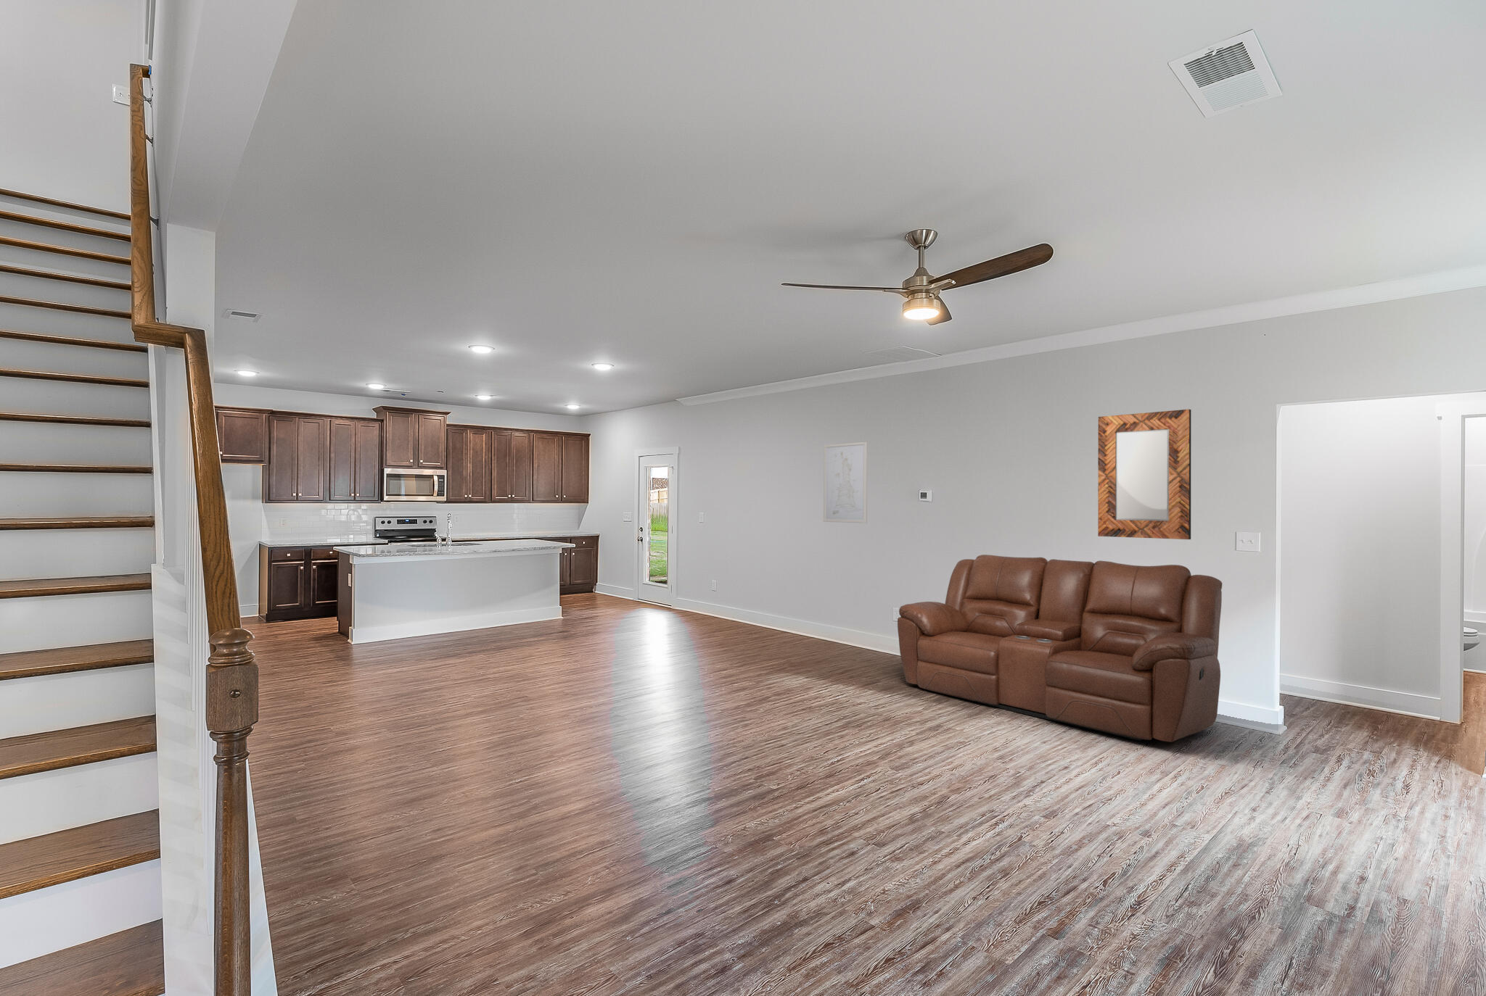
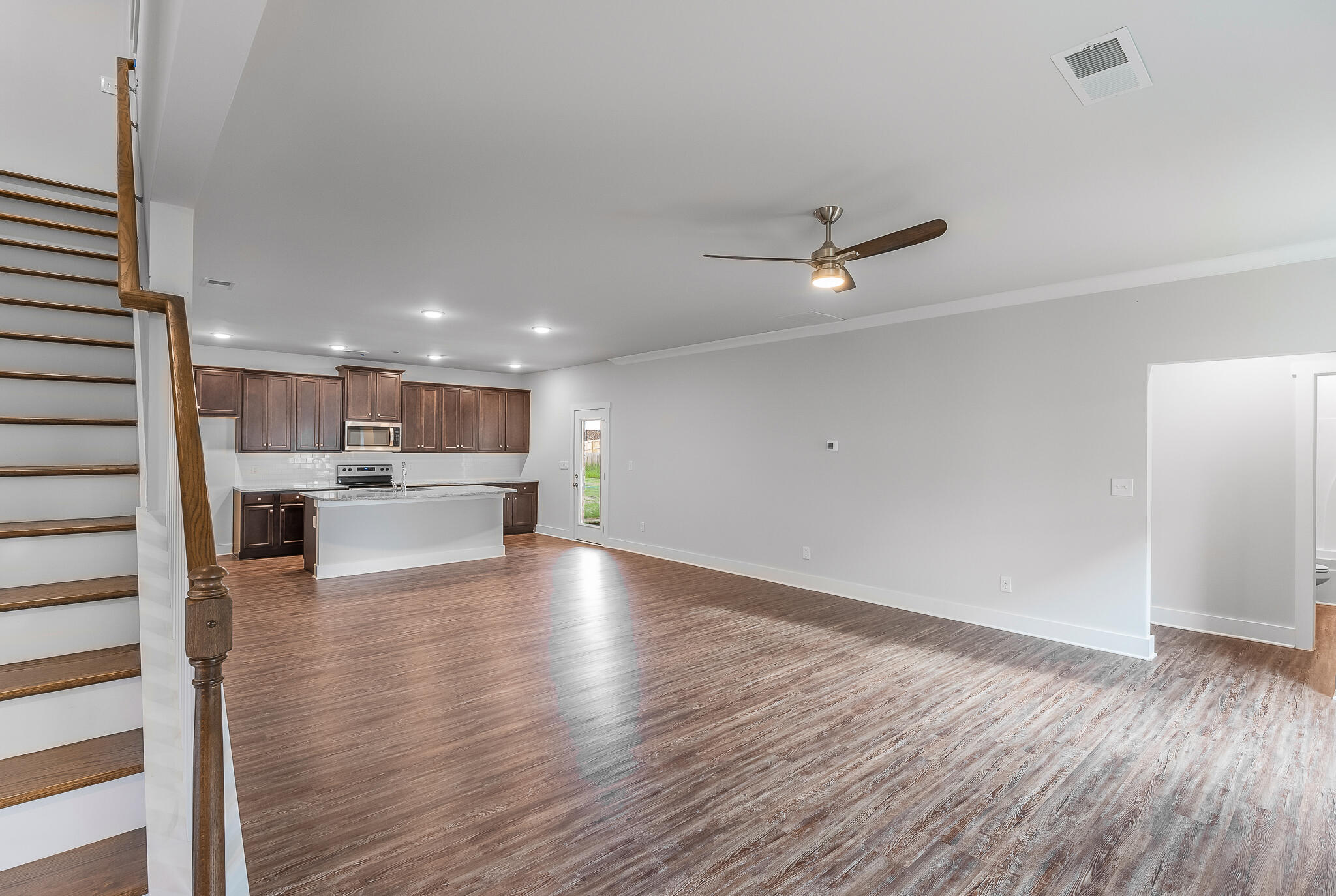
- wall art [823,441,869,524]
- home mirror [1097,409,1191,540]
- sofa [896,554,1222,743]
